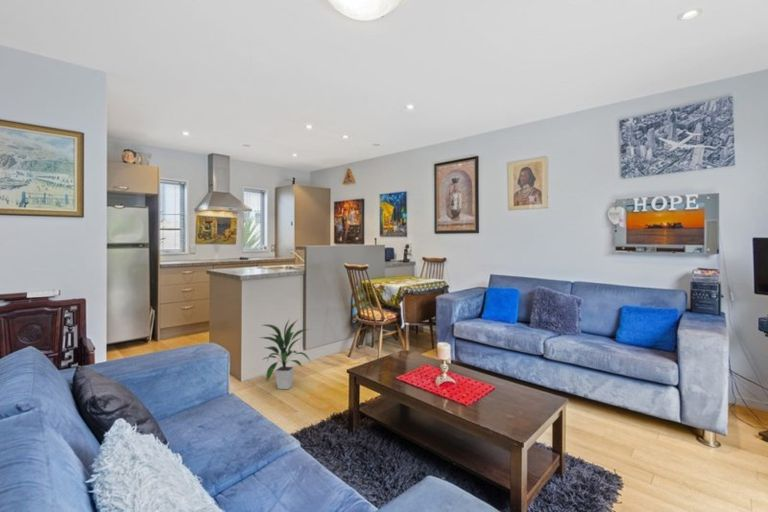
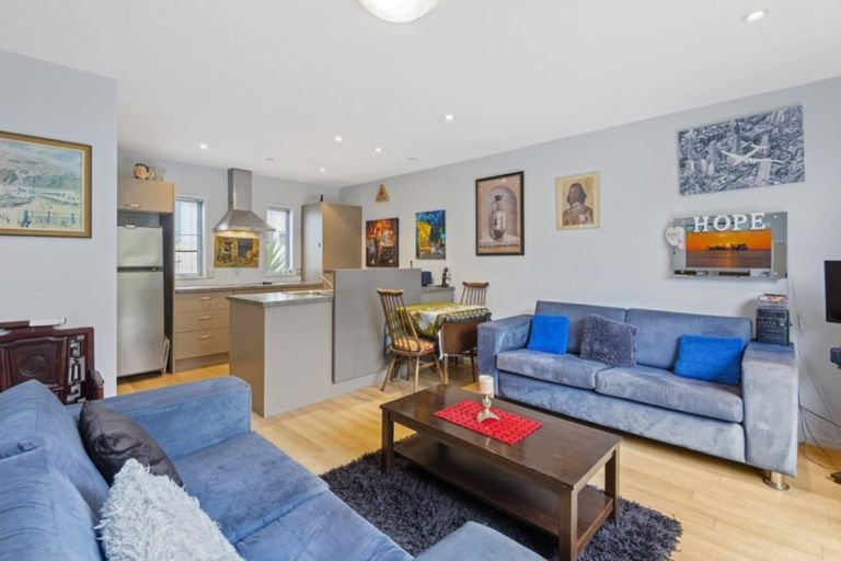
- indoor plant [260,317,312,390]
